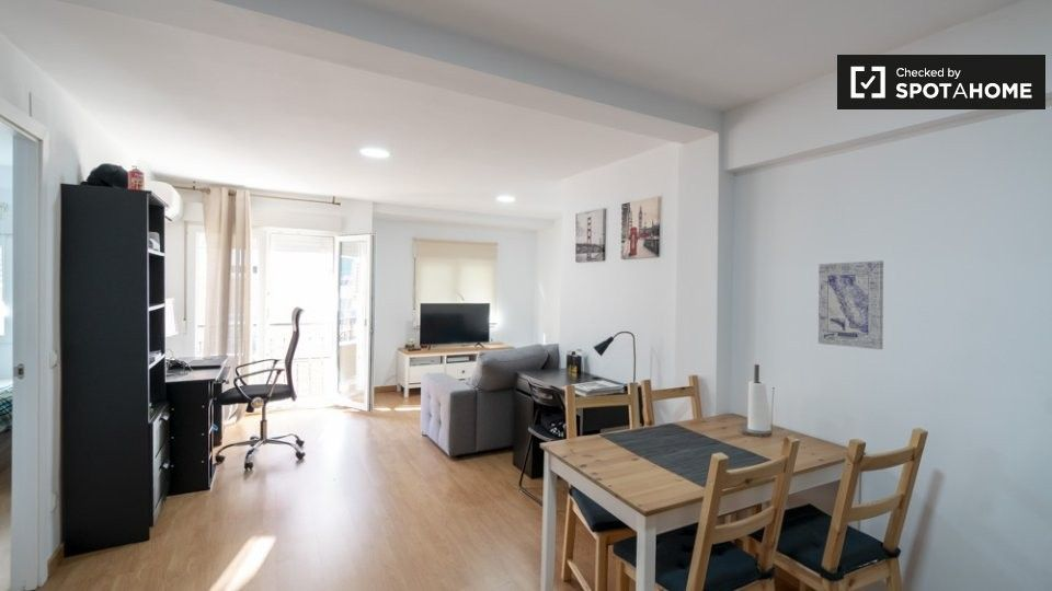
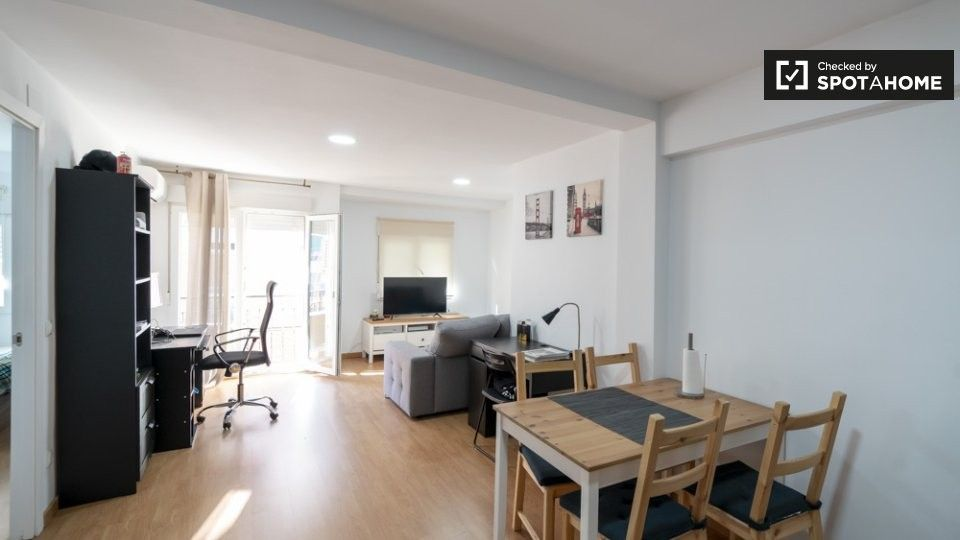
- wall art [817,259,884,350]
